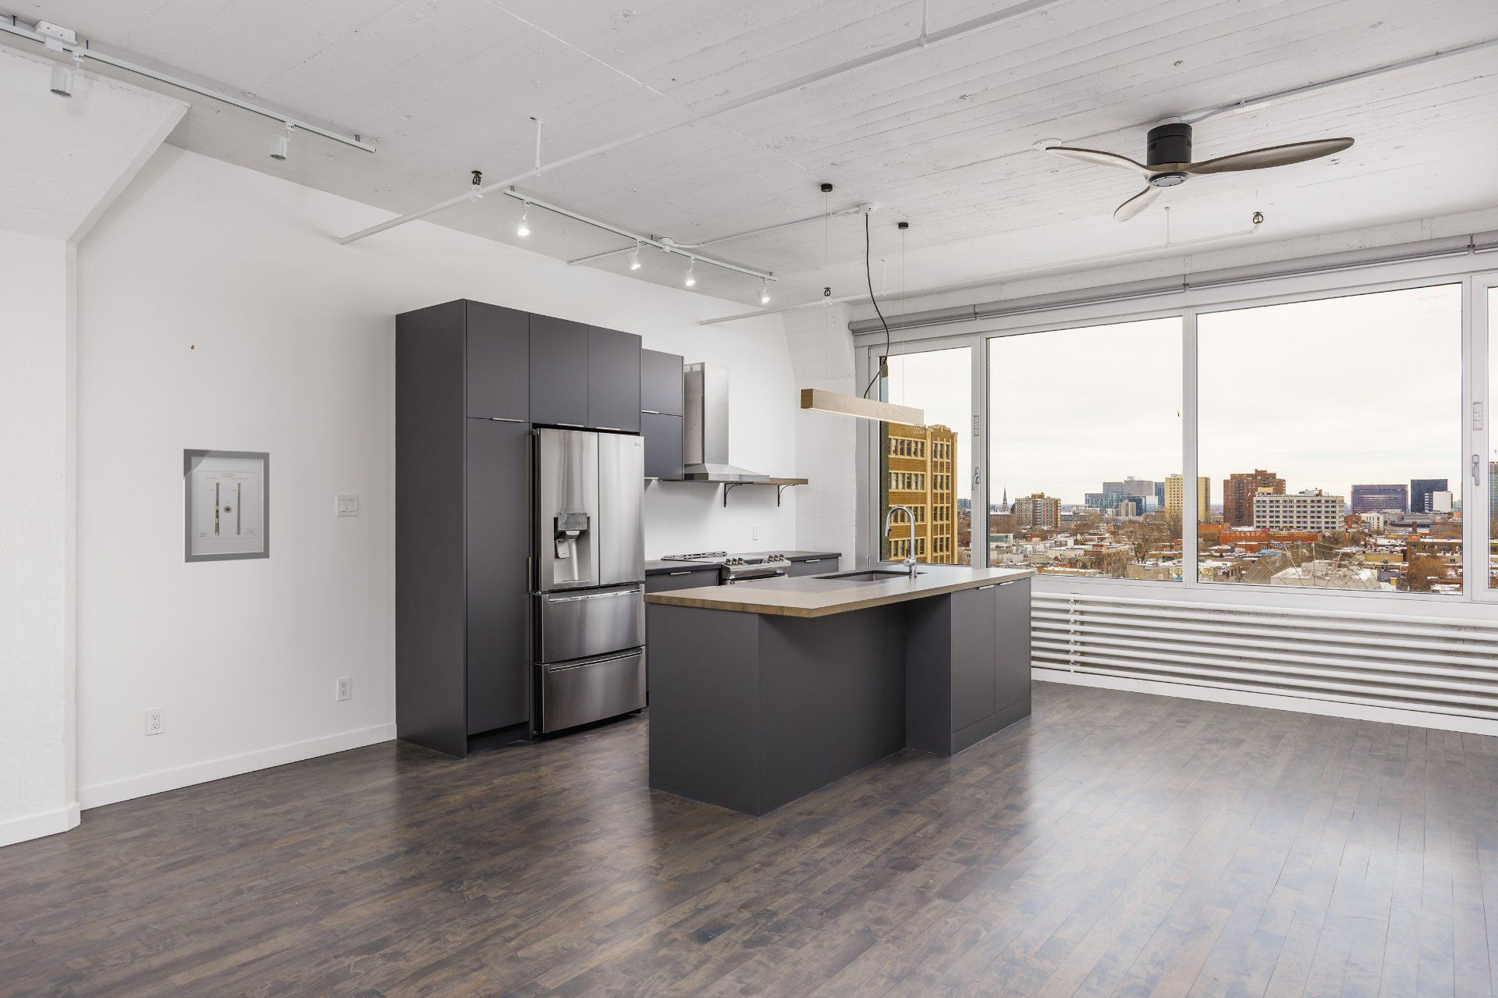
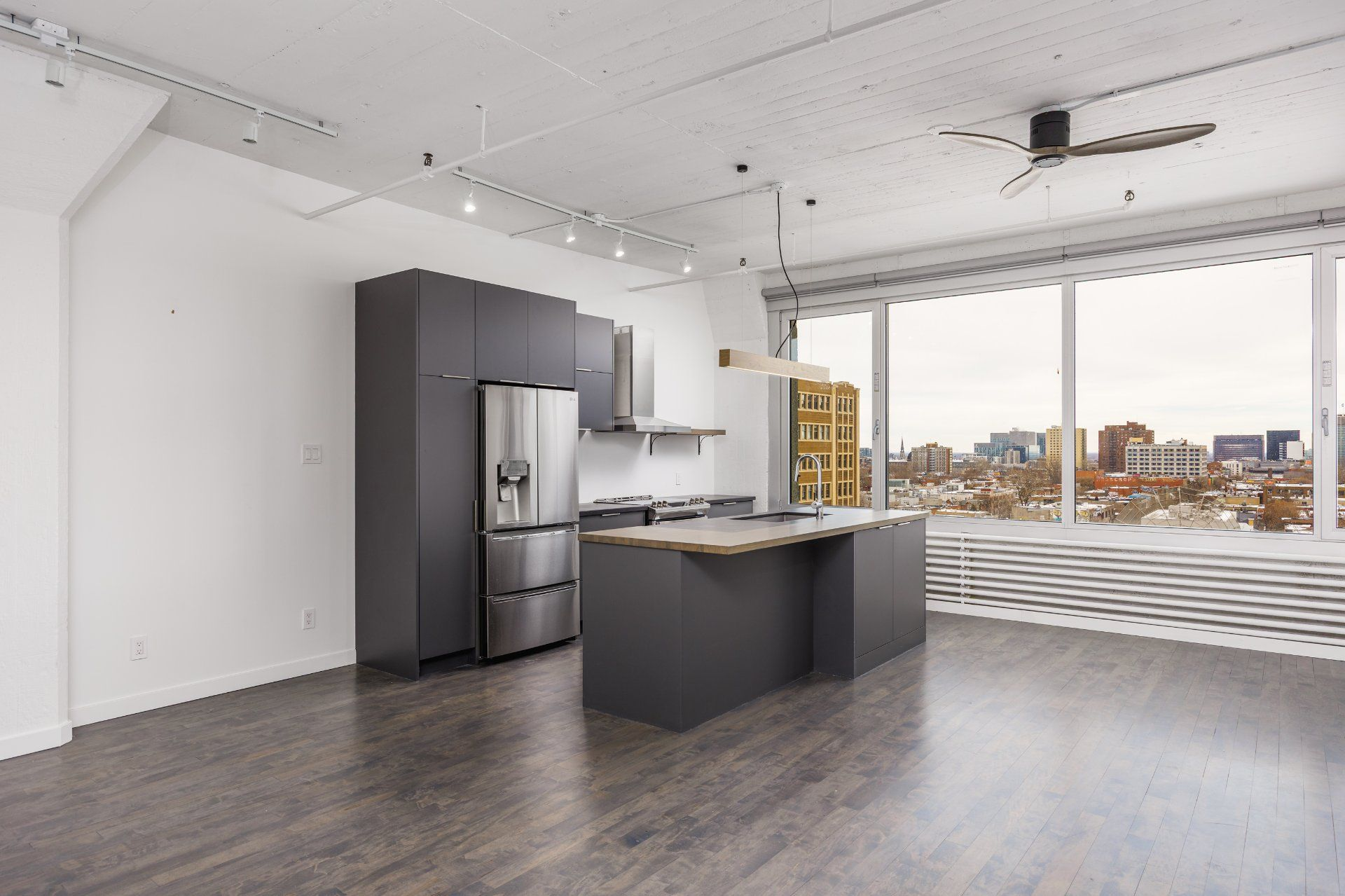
- wall art [183,448,270,564]
